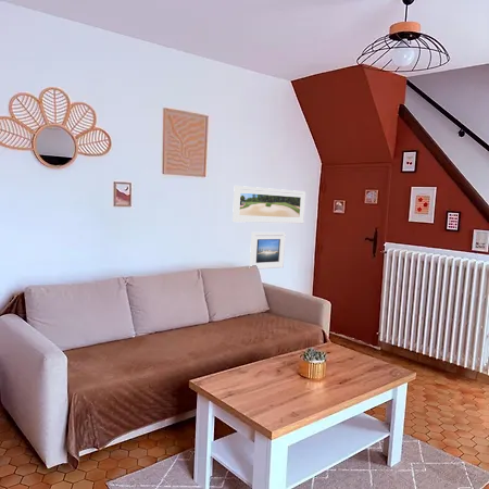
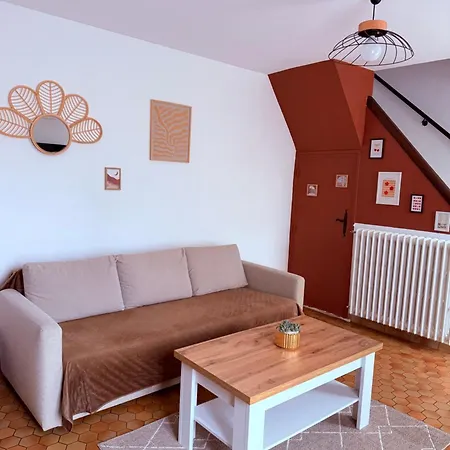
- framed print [249,231,287,271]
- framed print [231,185,306,225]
